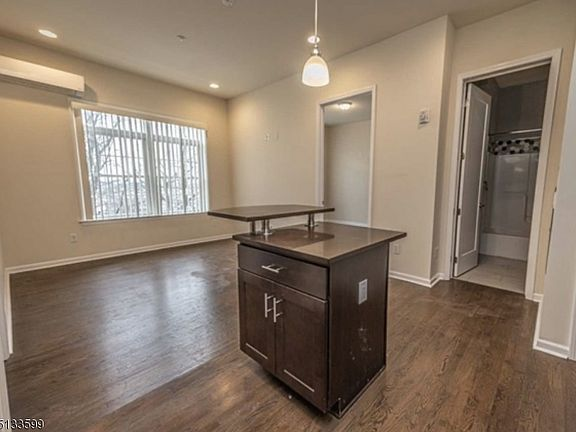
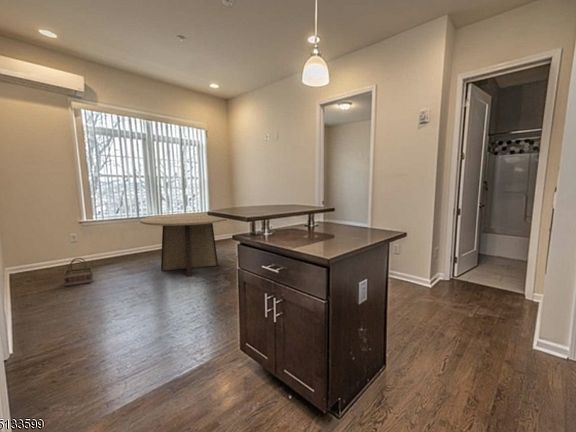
+ basket [62,257,94,287]
+ dining table [139,212,228,277]
